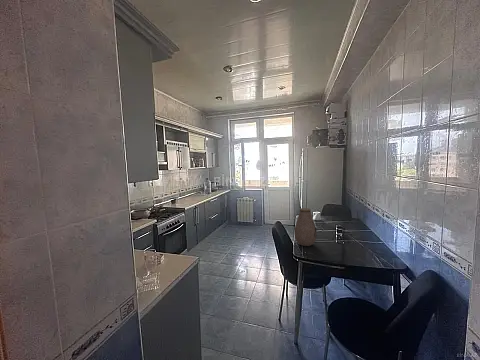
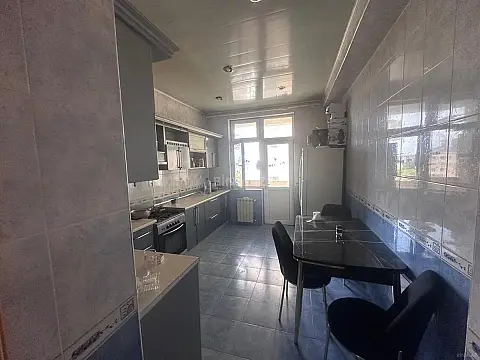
- vase [293,207,318,247]
